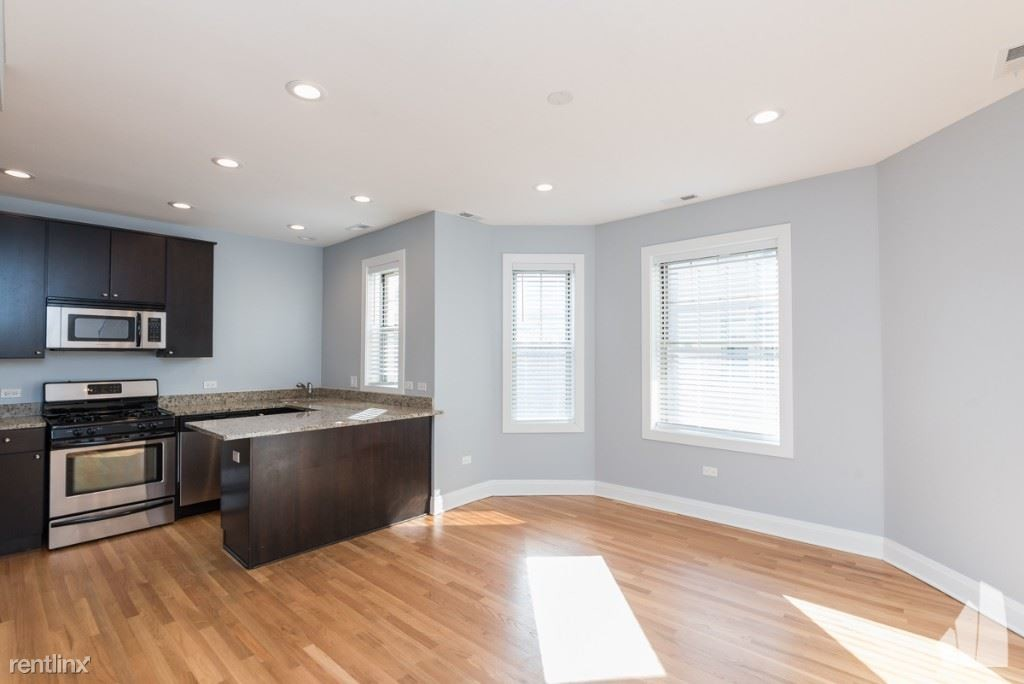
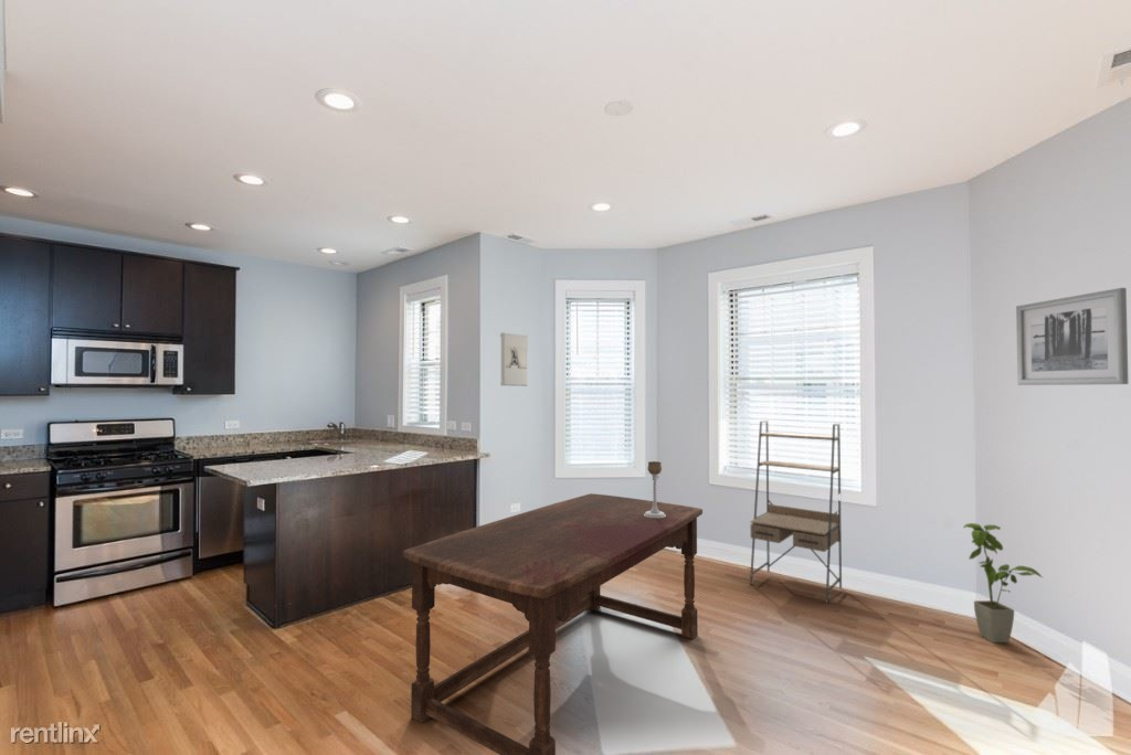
+ dining table [402,492,704,755]
+ candle holder [644,460,666,519]
+ wall art [1015,287,1129,386]
+ wall sculpture [499,332,529,387]
+ shelving unit [749,419,843,605]
+ house plant [962,522,1044,644]
